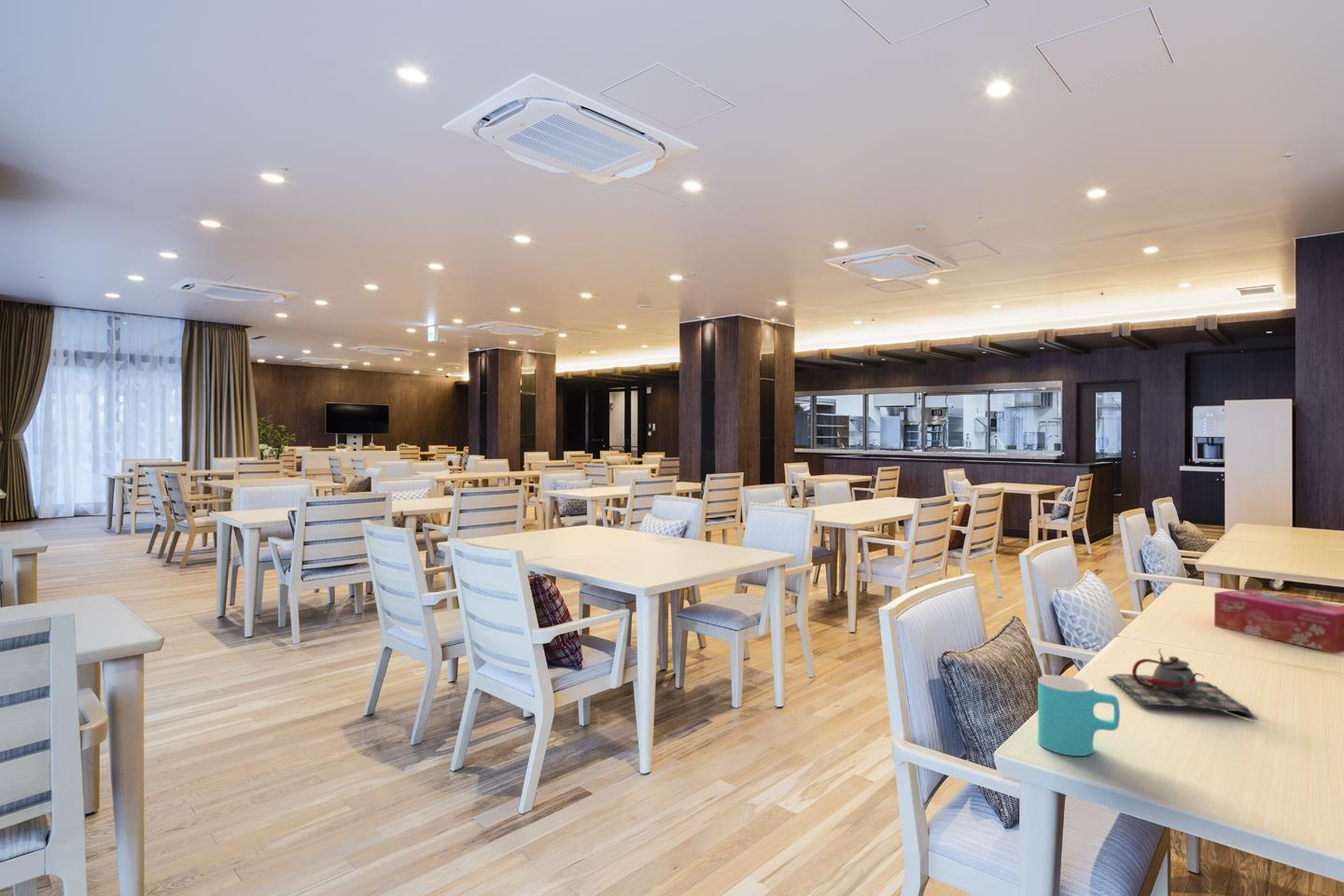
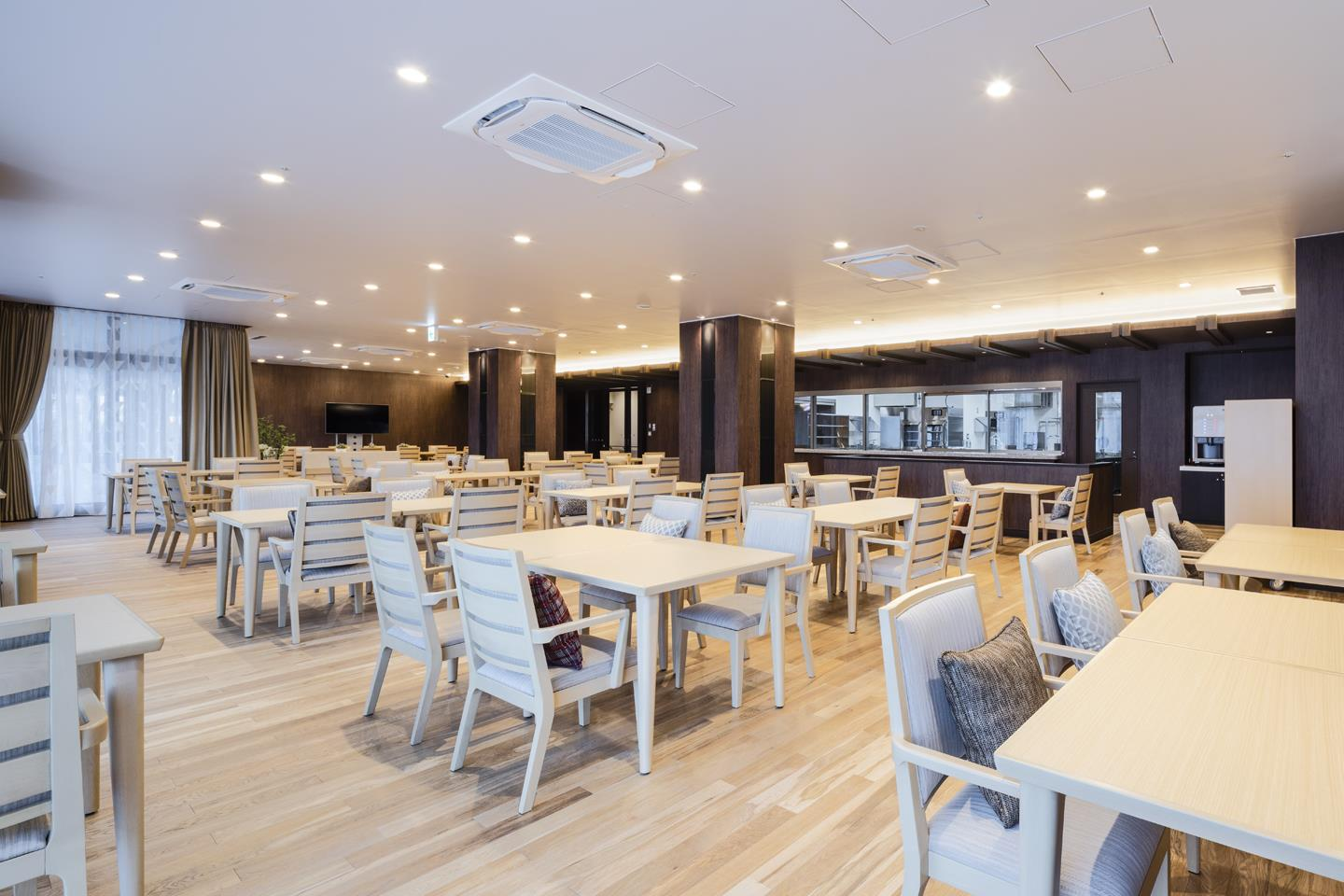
- cup [1037,675,1121,757]
- tissue box [1213,588,1344,654]
- teapot [1107,648,1255,717]
